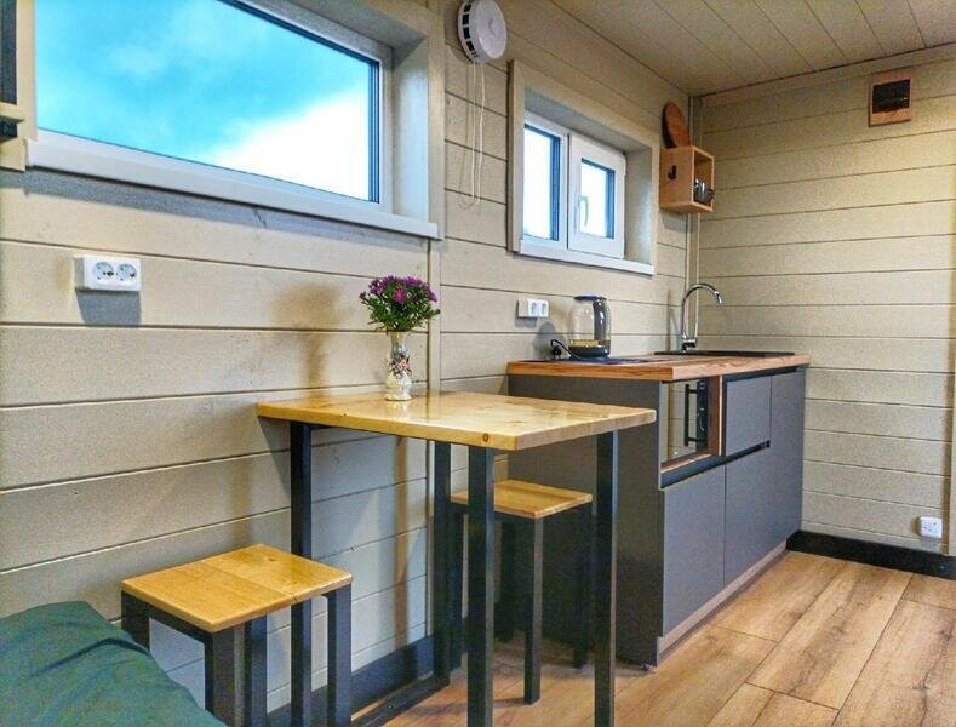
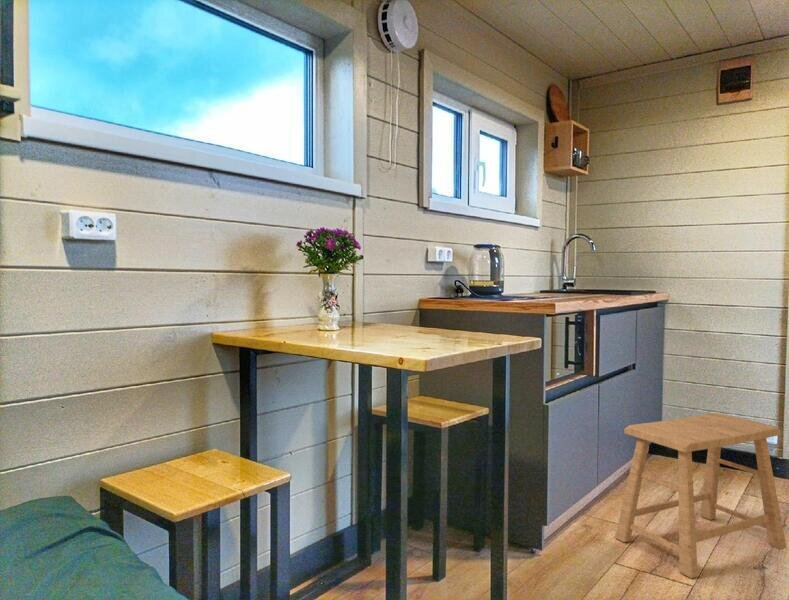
+ stool [614,412,788,579]
